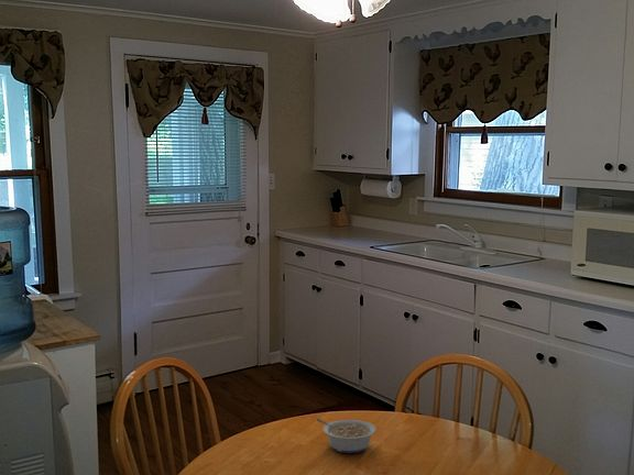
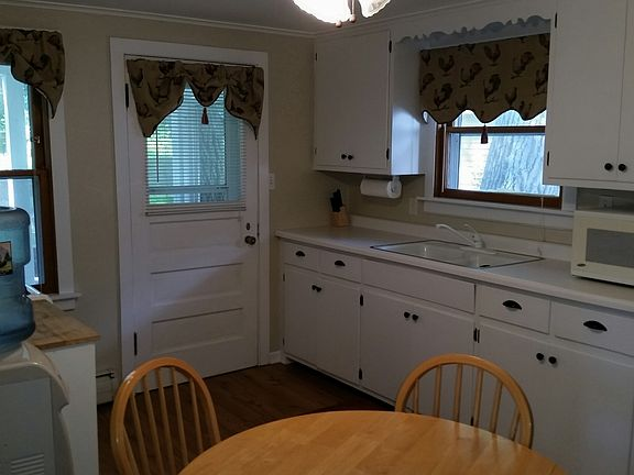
- legume [315,418,376,454]
